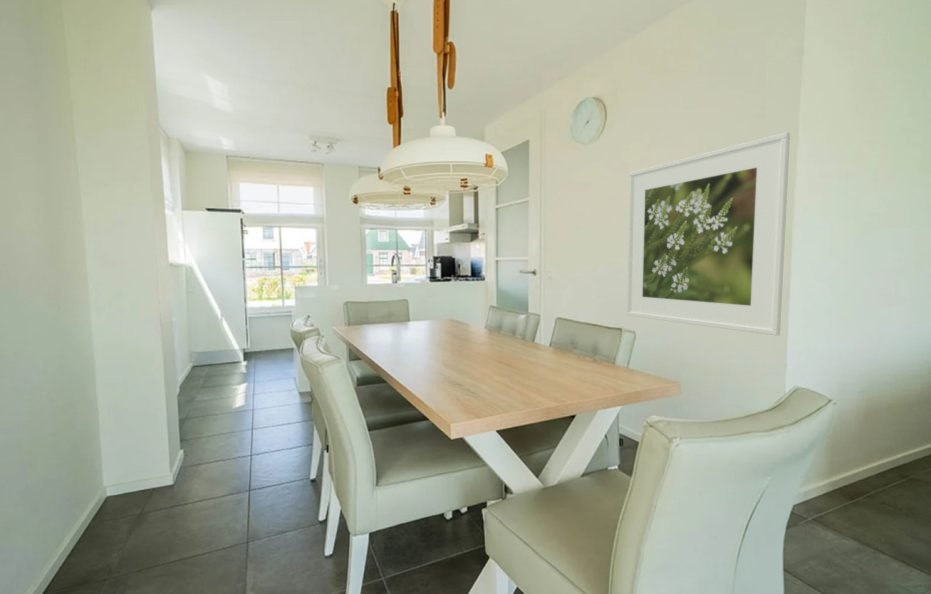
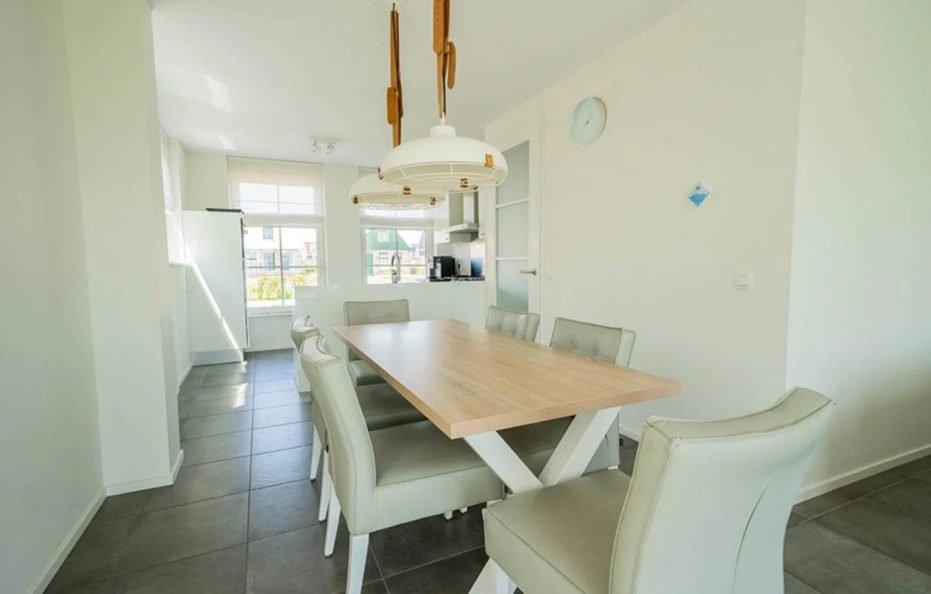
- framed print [625,131,791,337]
